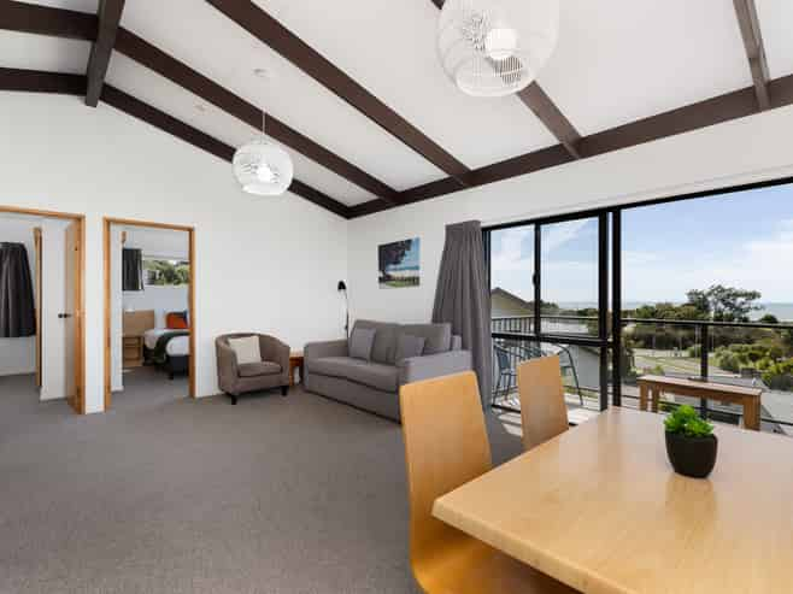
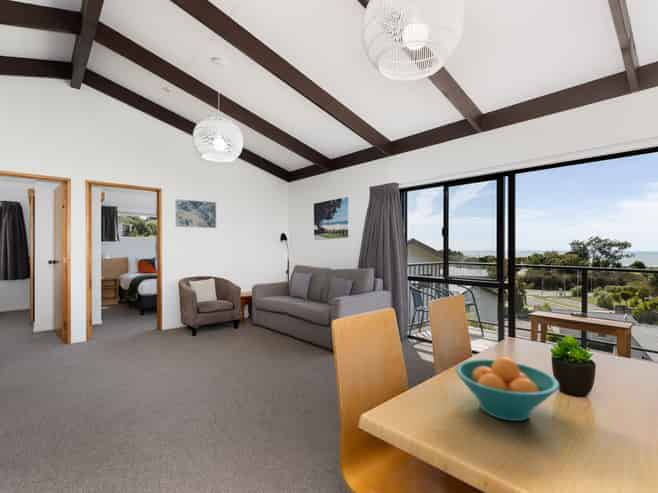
+ wall art [175,198,217,229]
+ fruit bowl [455,356,561,422]
